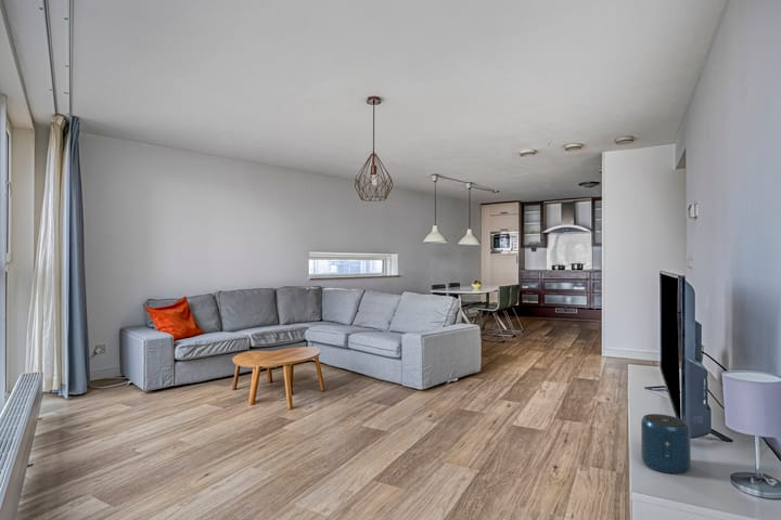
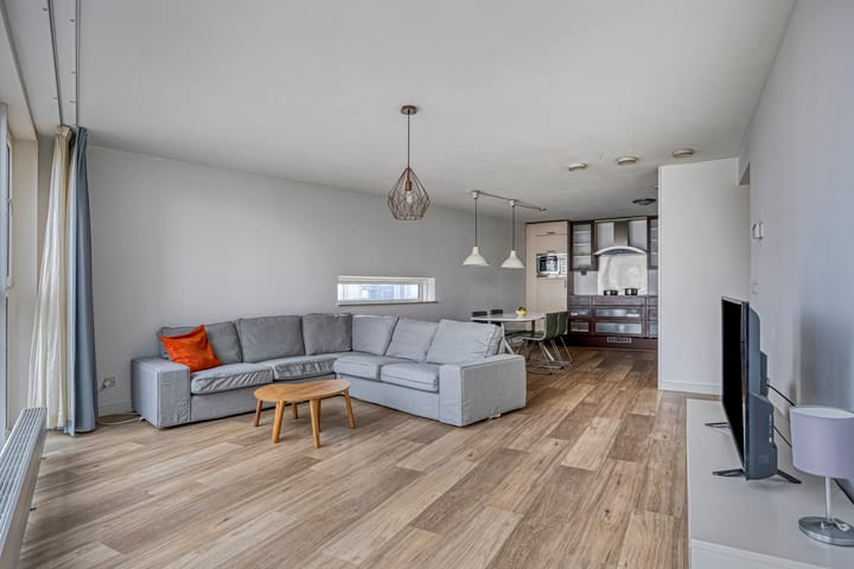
- speaker [640,413,692,476]
